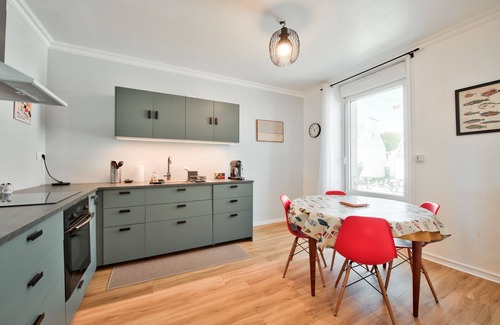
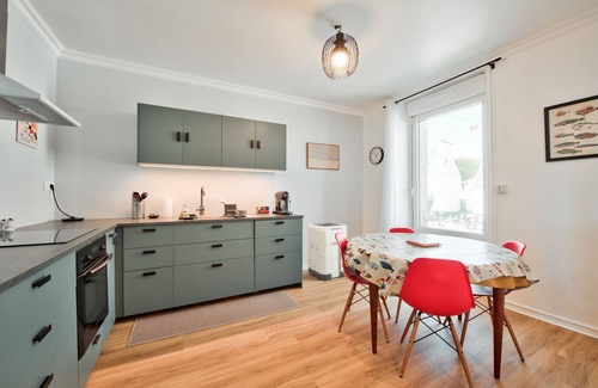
+ trash can [307,222,348,282]
